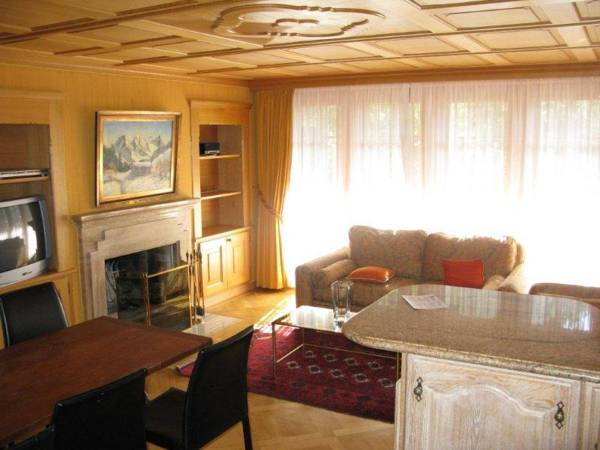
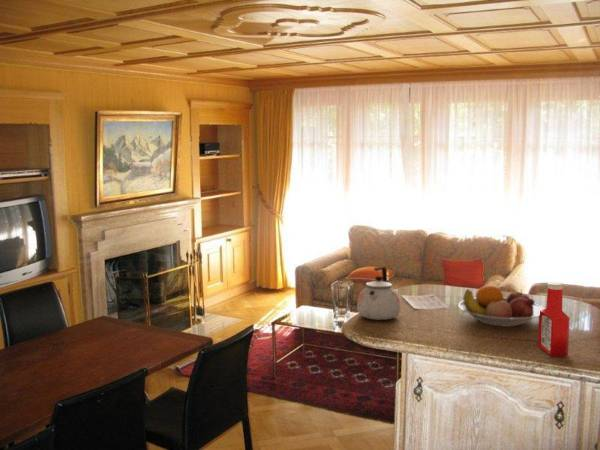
+ fruit bowl [457,285,545,328]
+ soap bottle [537,281,571,358]
+ kettle [356,265,402,321]
